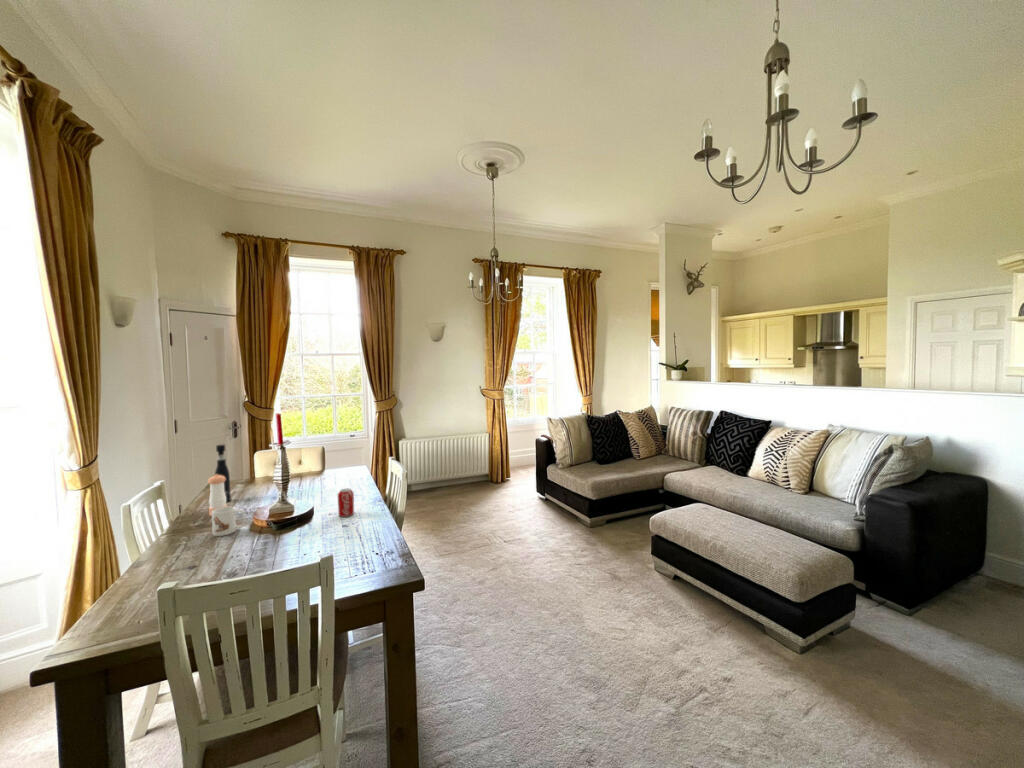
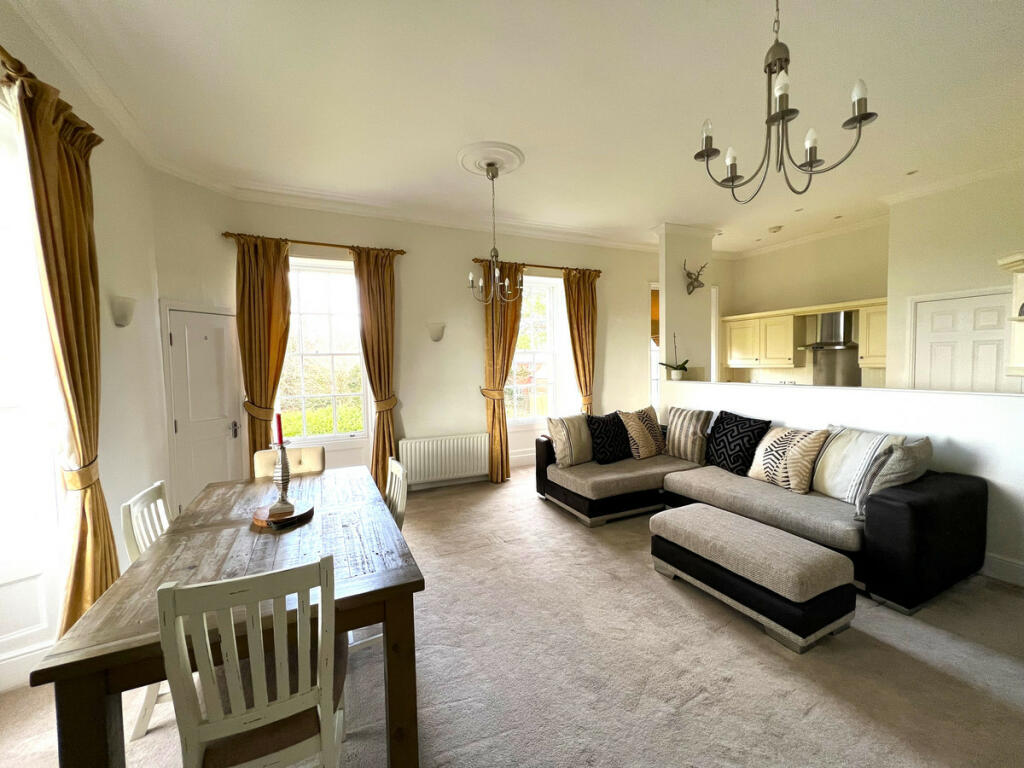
- beverage can [337,488,355,518]
- mug [211,506,246,537]
- pepper shaker [207,474,228,517]
- pepper grinder [214,444,232,503]
